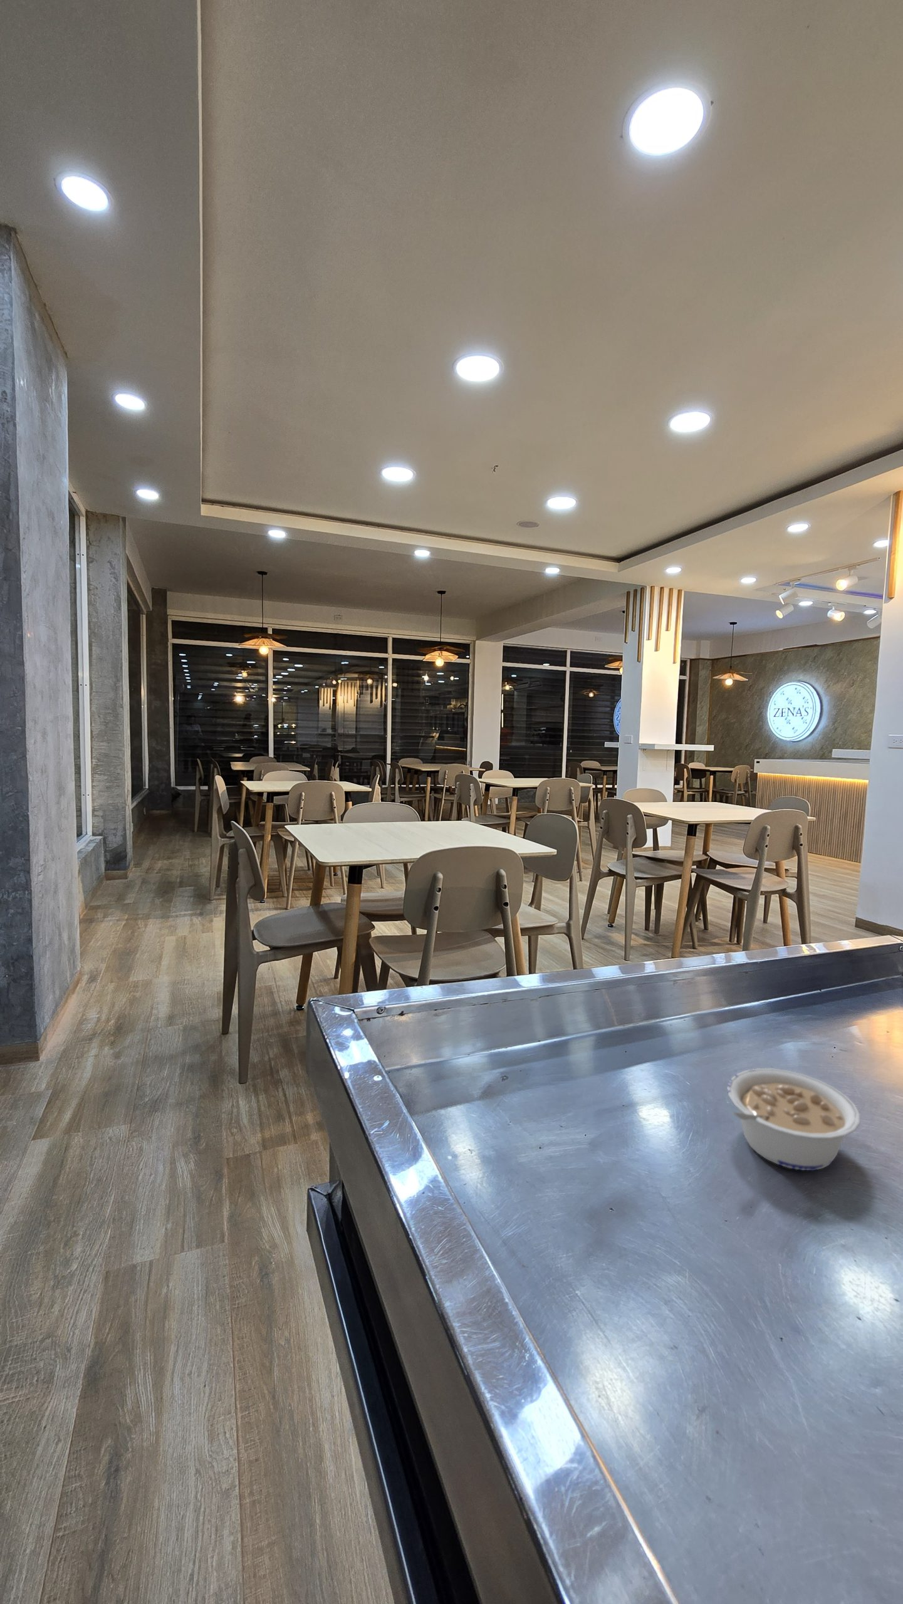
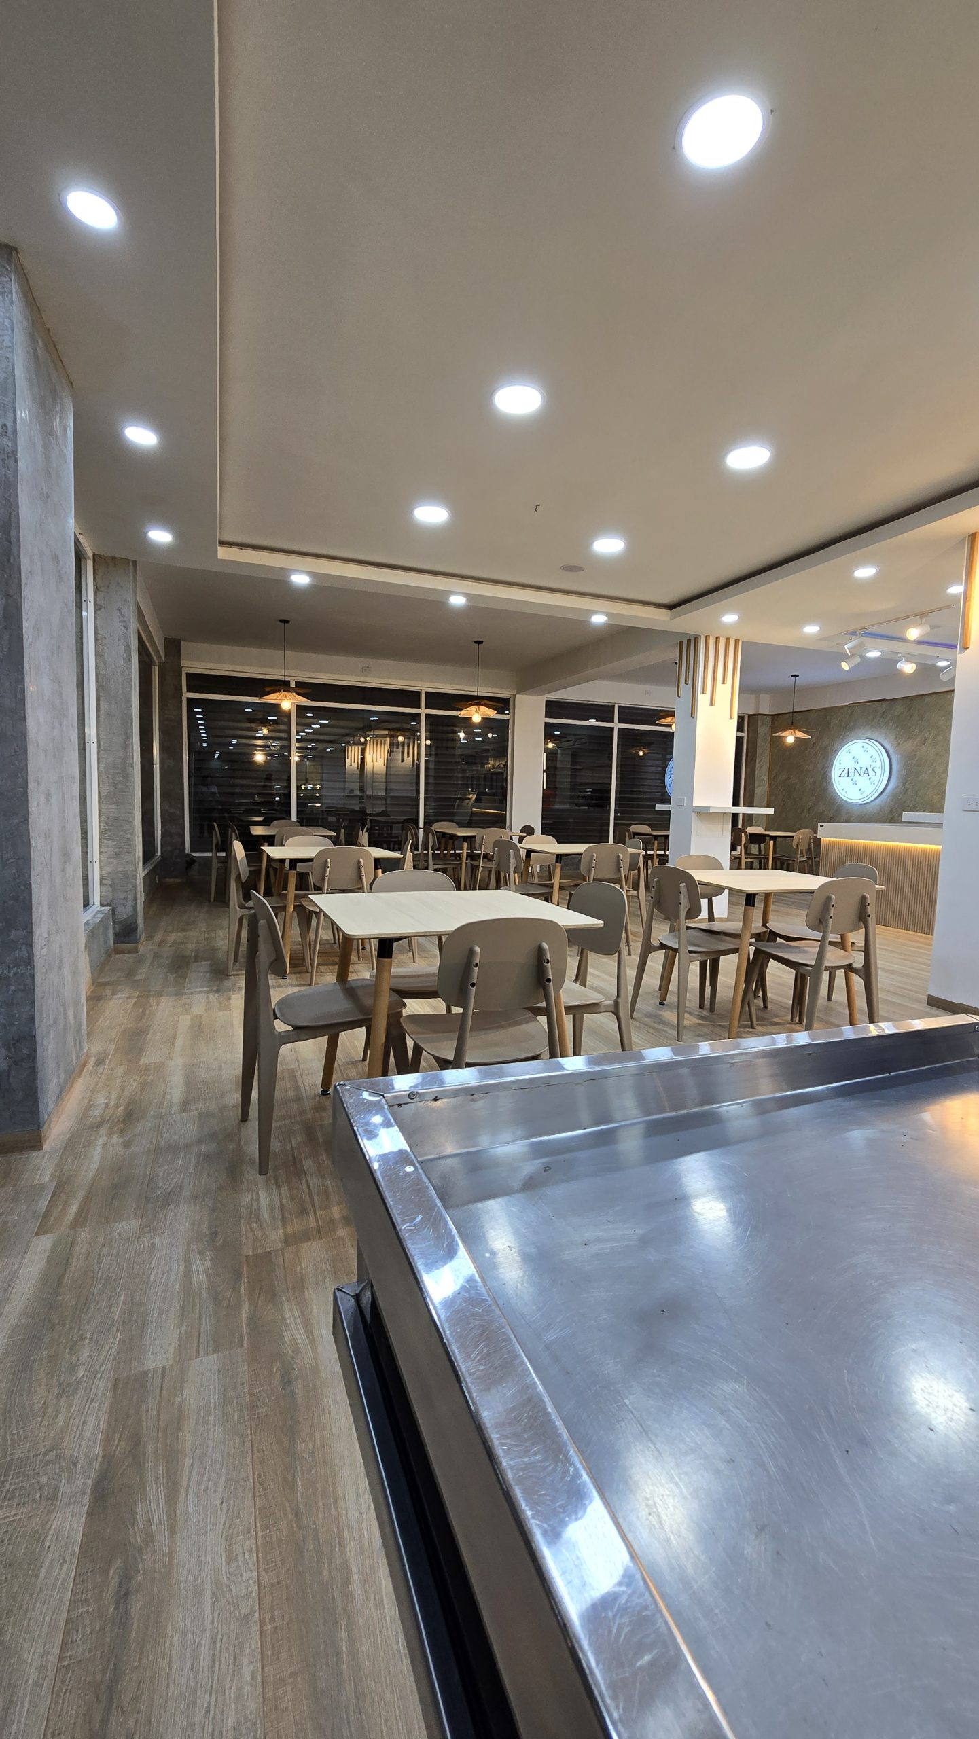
- legume [727,1067,860,1171]
